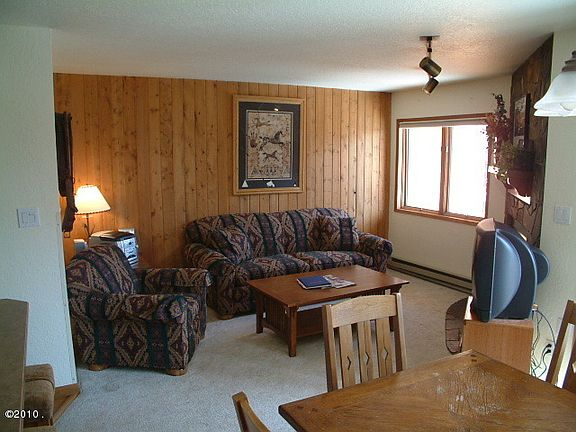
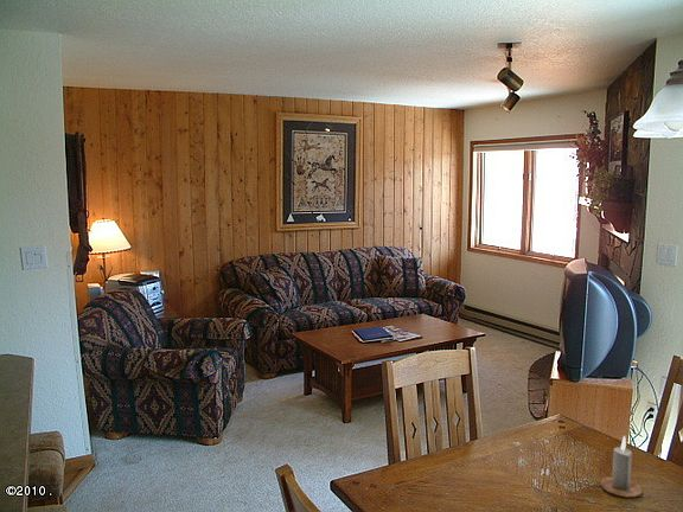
+ candle [599,435,643,498]
